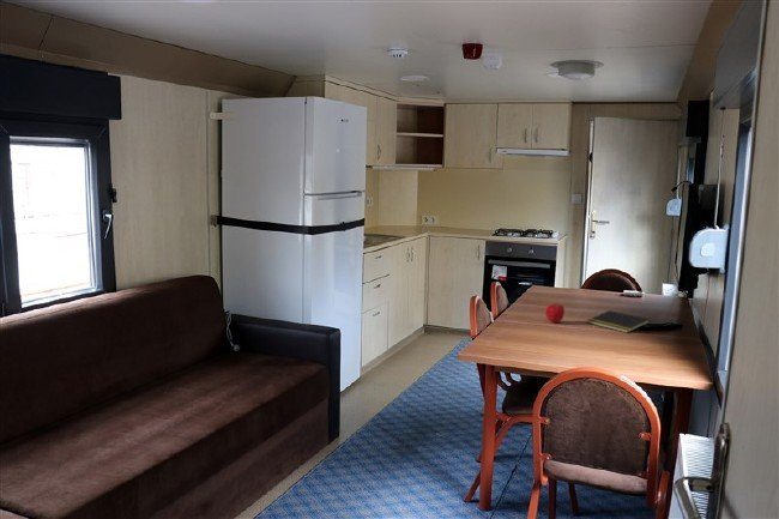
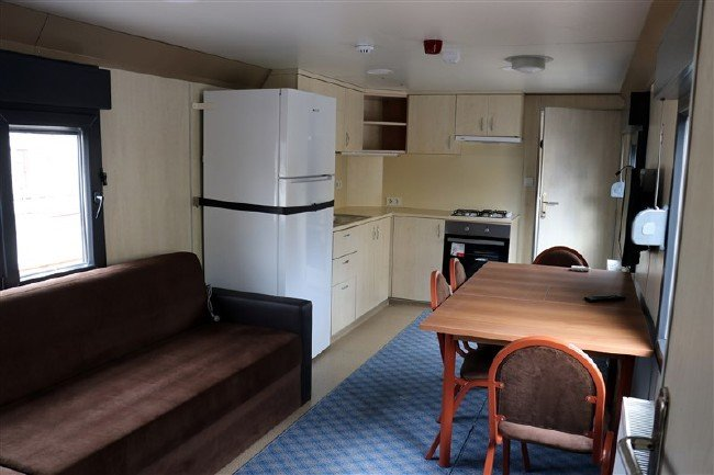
- notepad [586,309,651,334]
- fruit [544,301,566,324]
